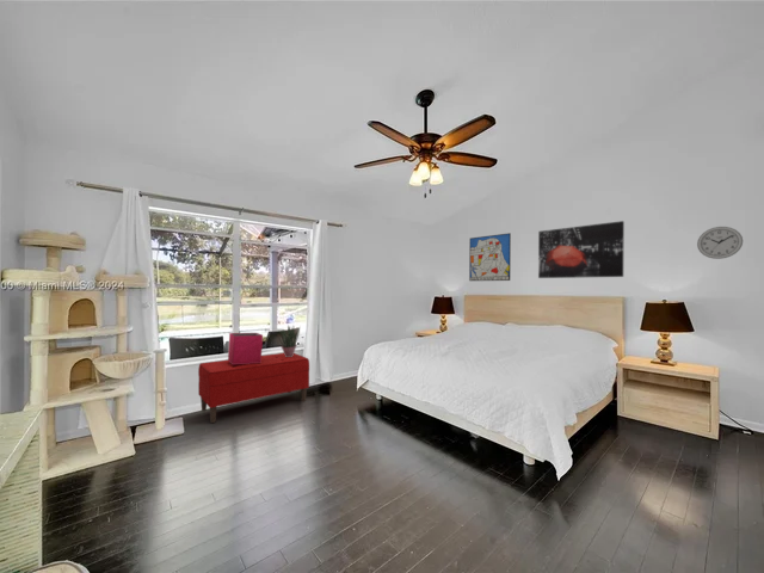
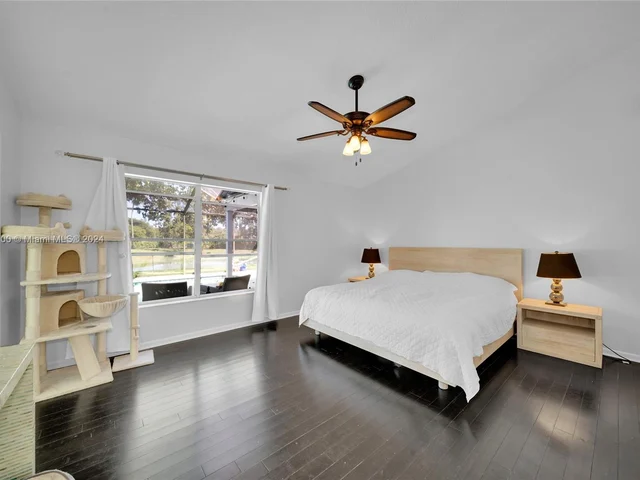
- wall art [468,232,512,282]
- wall art [537,220,626,279]
- wall clock [696,226,744,260]
- storage bin [227,332,264,364]
- potted plant [277,324,301,357]
- bench [197,352,310,424]
